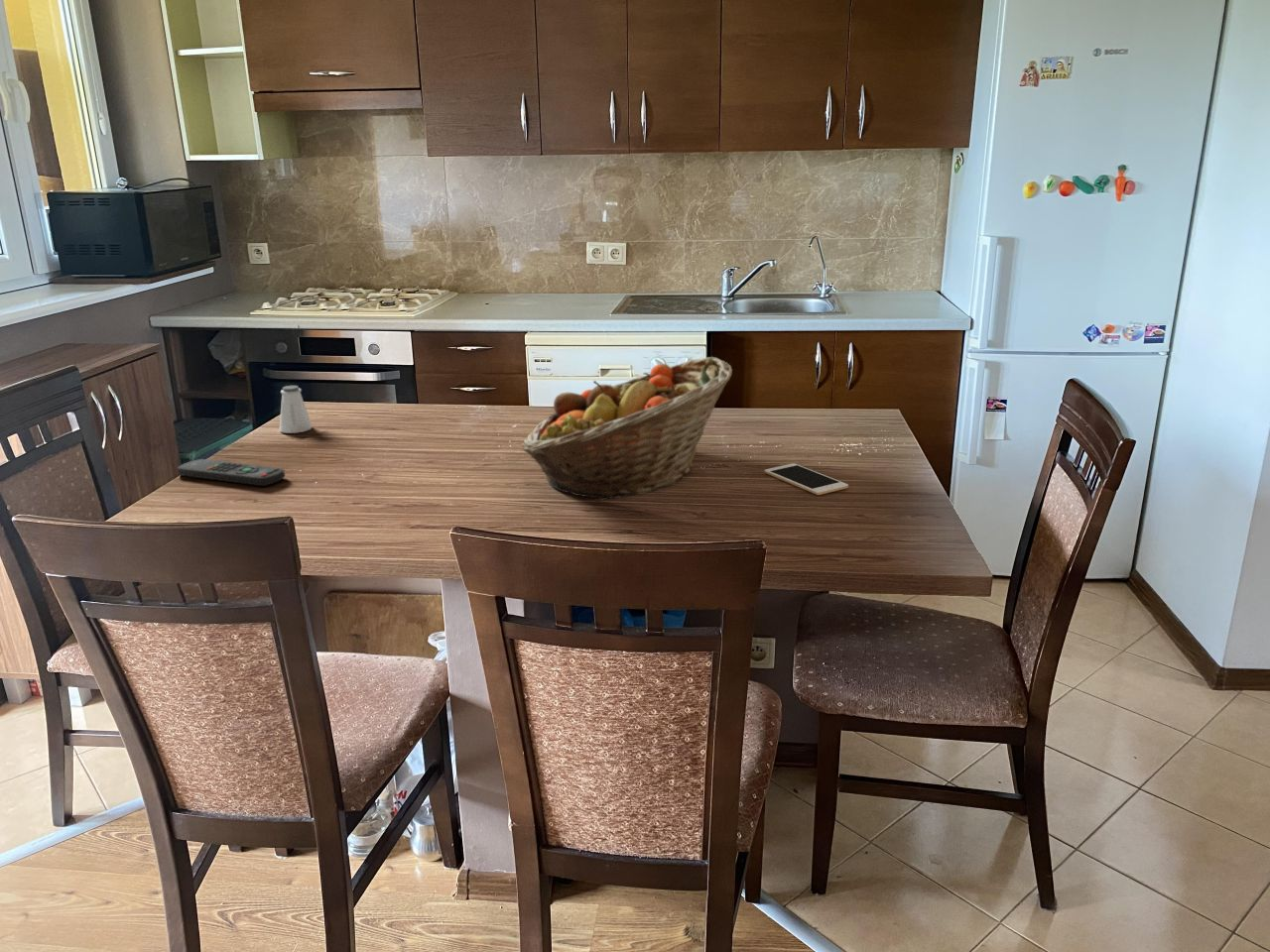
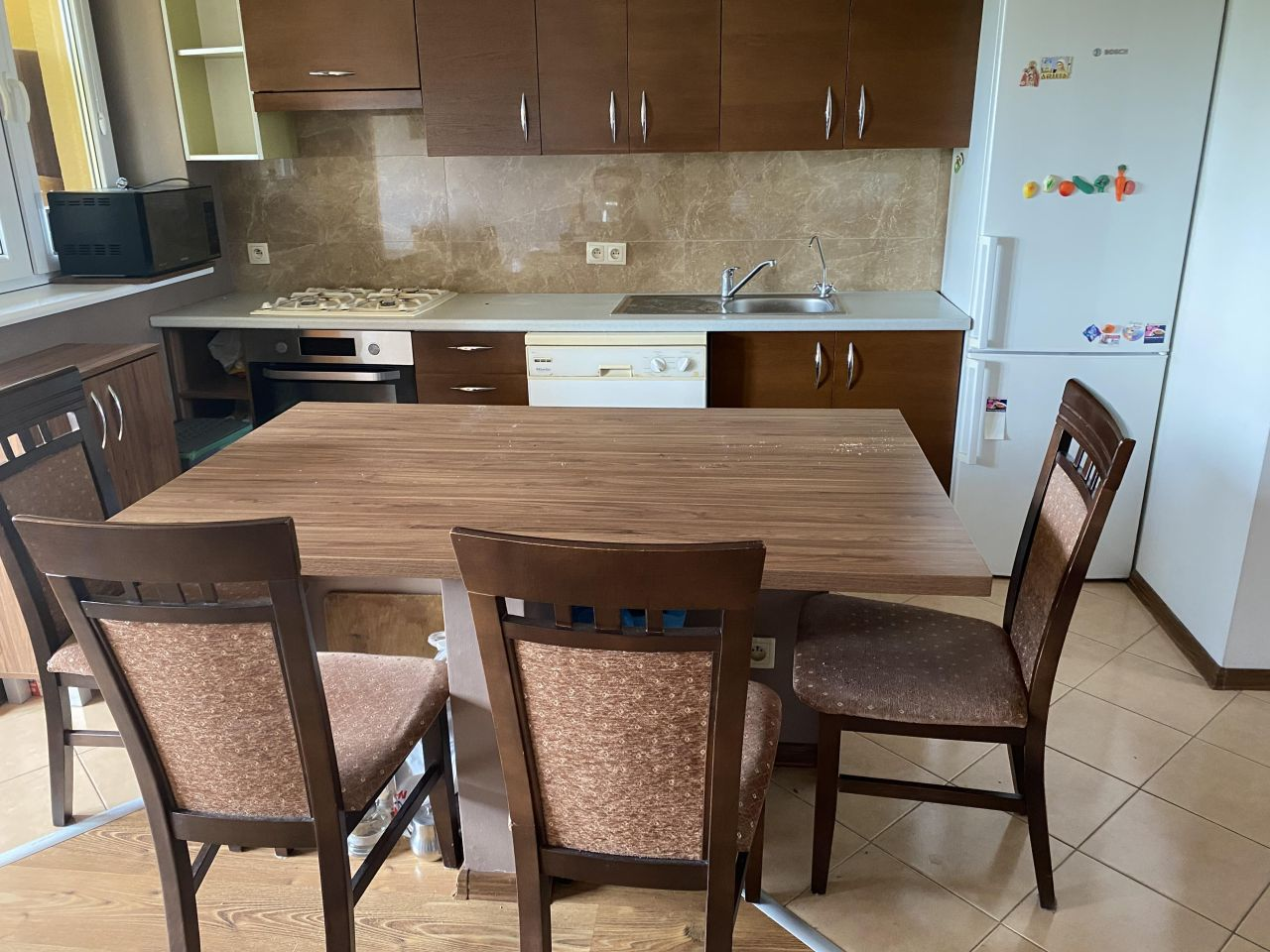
- cell phone [763,463,849,496]
- saltshaker [279,385,314,434]
- fruit basket [520,356,733,501]
- remote control [177,458,286,487]
